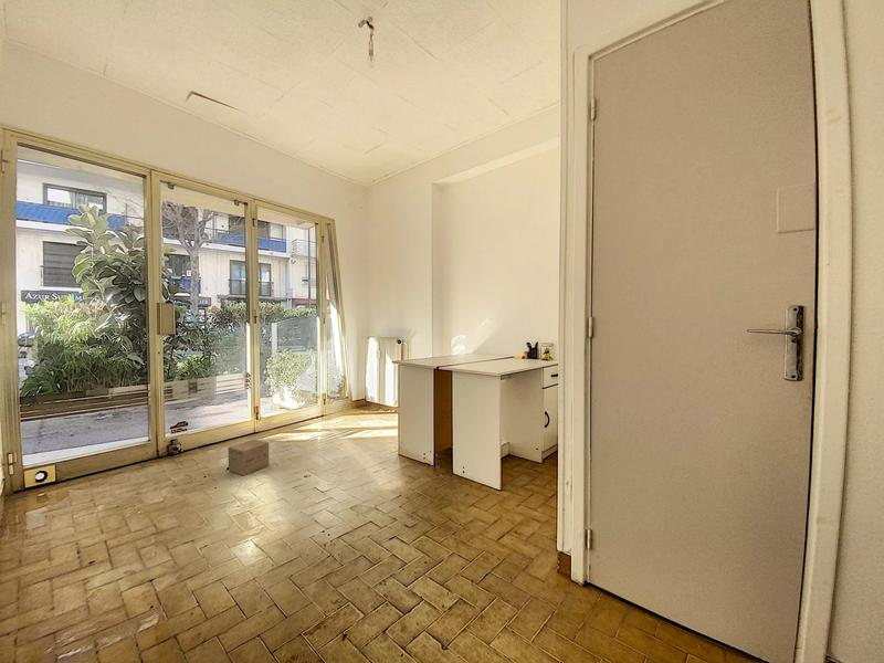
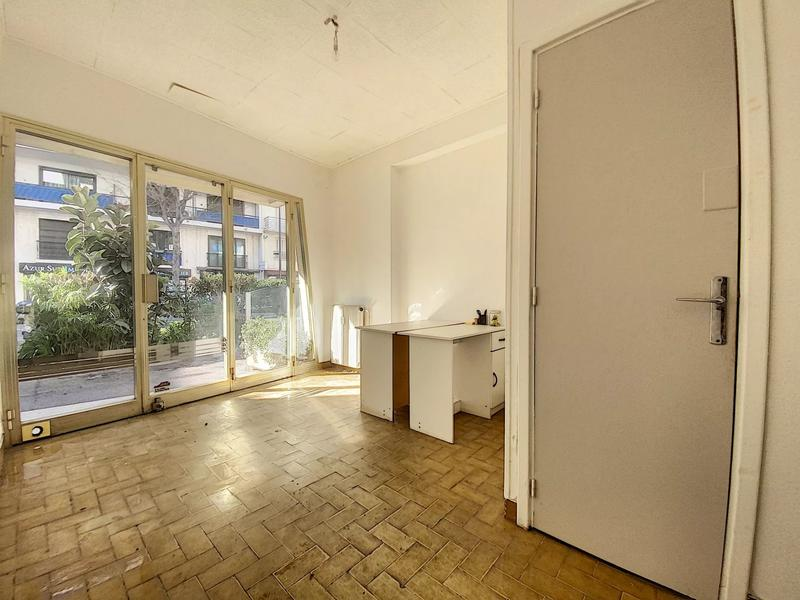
- cardboard box [227,439,270,476]
